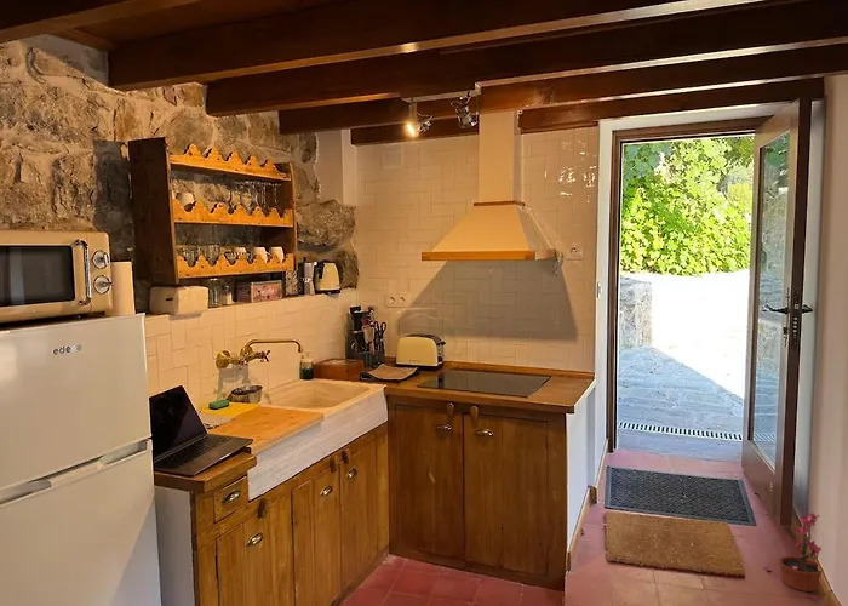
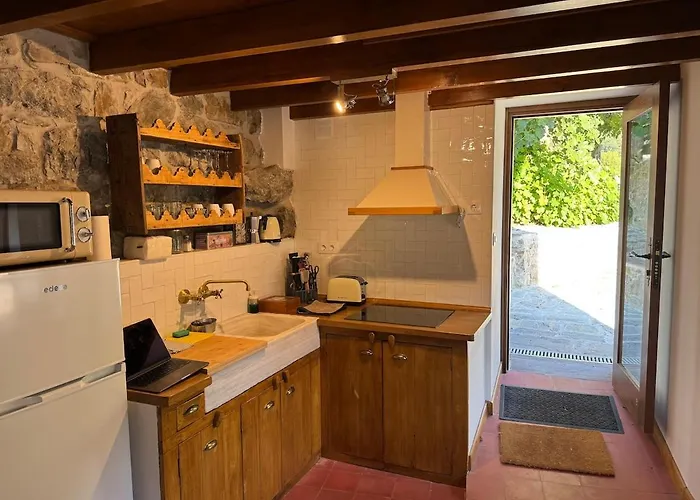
- potted plant [763,511,823,601]
